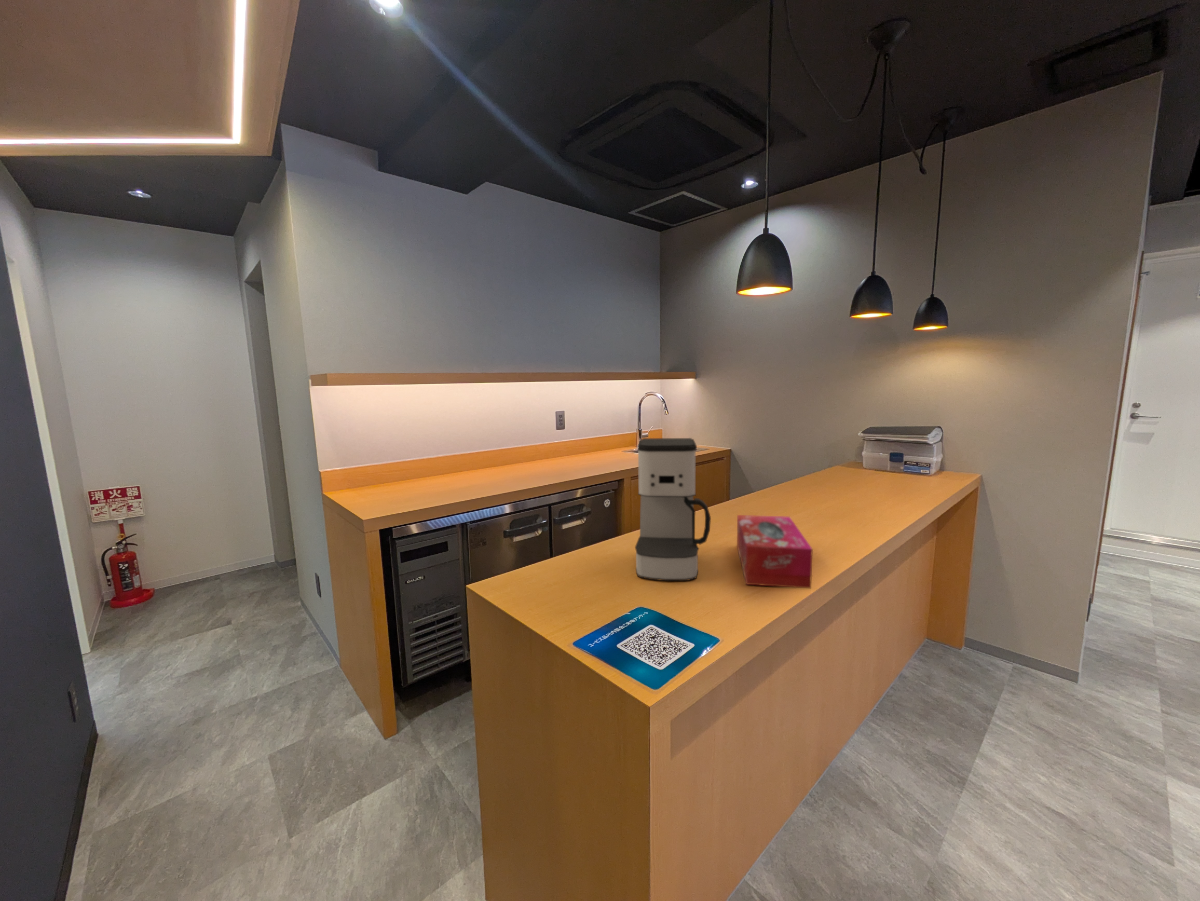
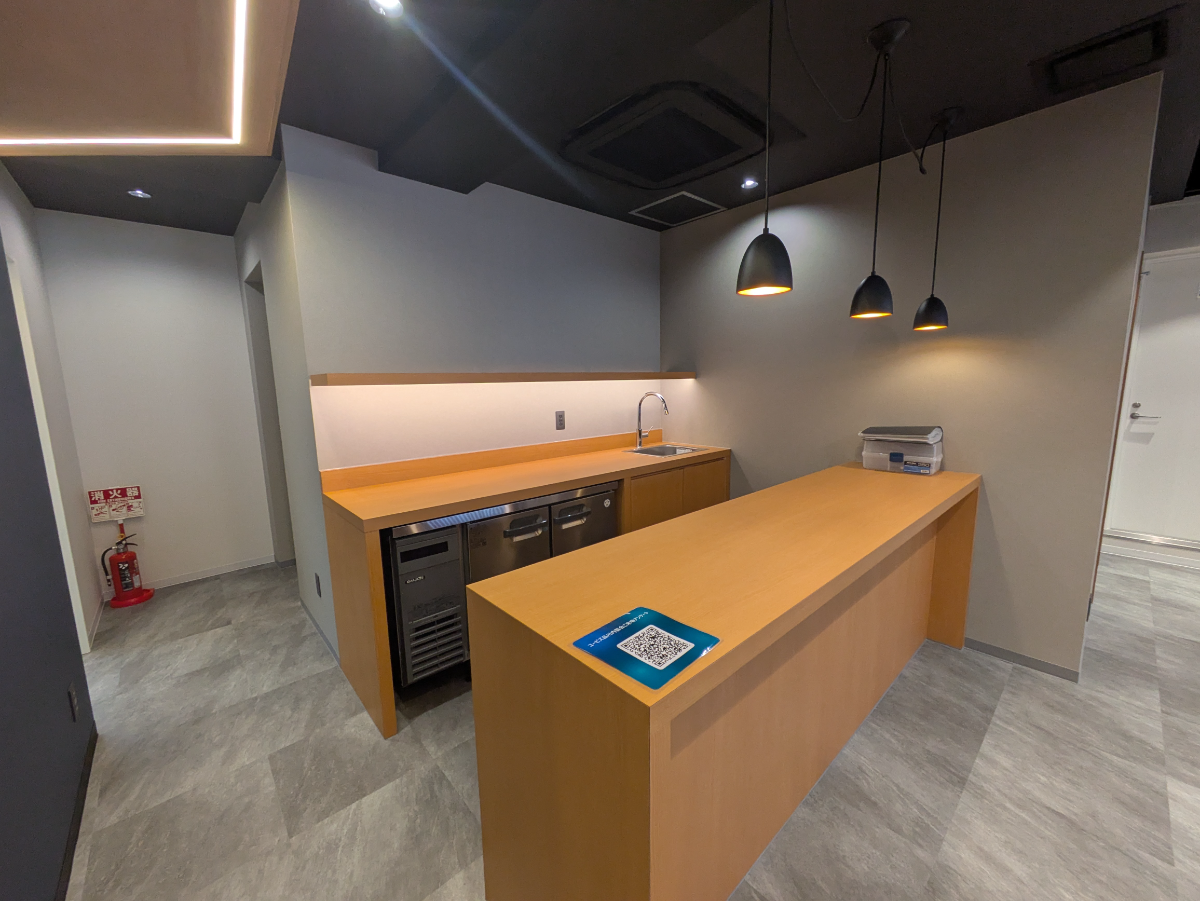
- coffee maker [634,437,712,582]
- tissue box [736,514,814,589]
